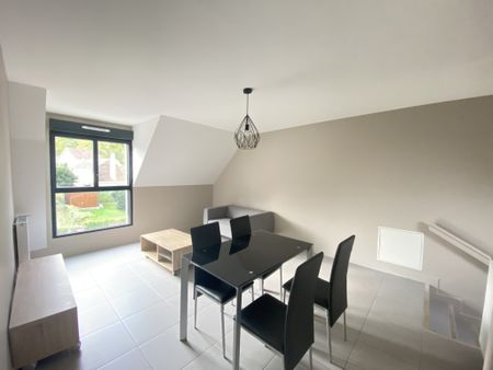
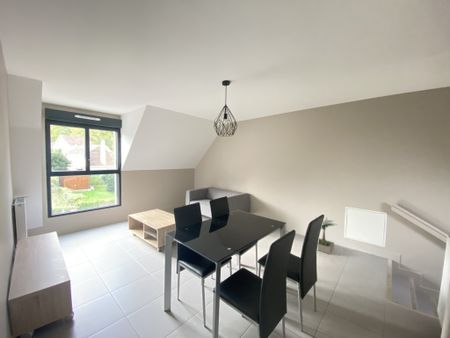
+ potted plant [315,216,338,255]
